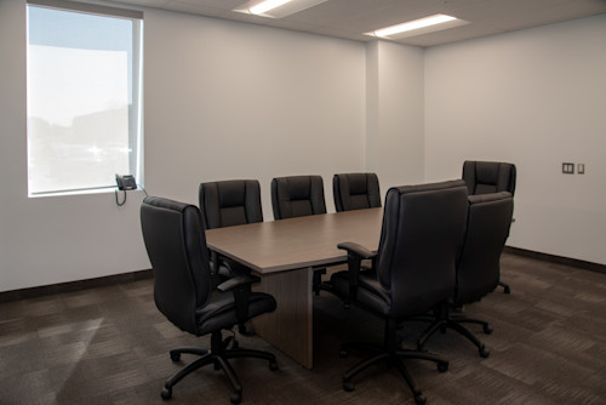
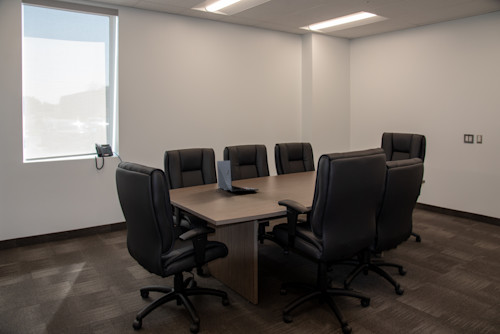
+ laptop [216,160,260,193]
